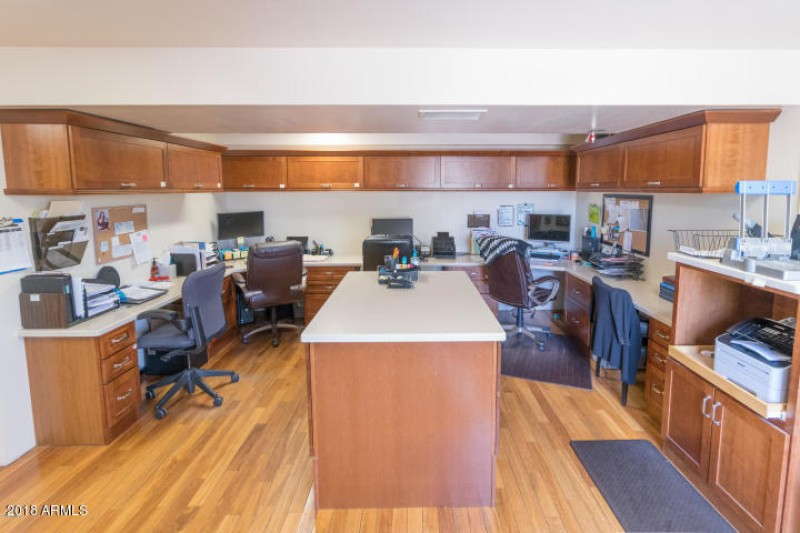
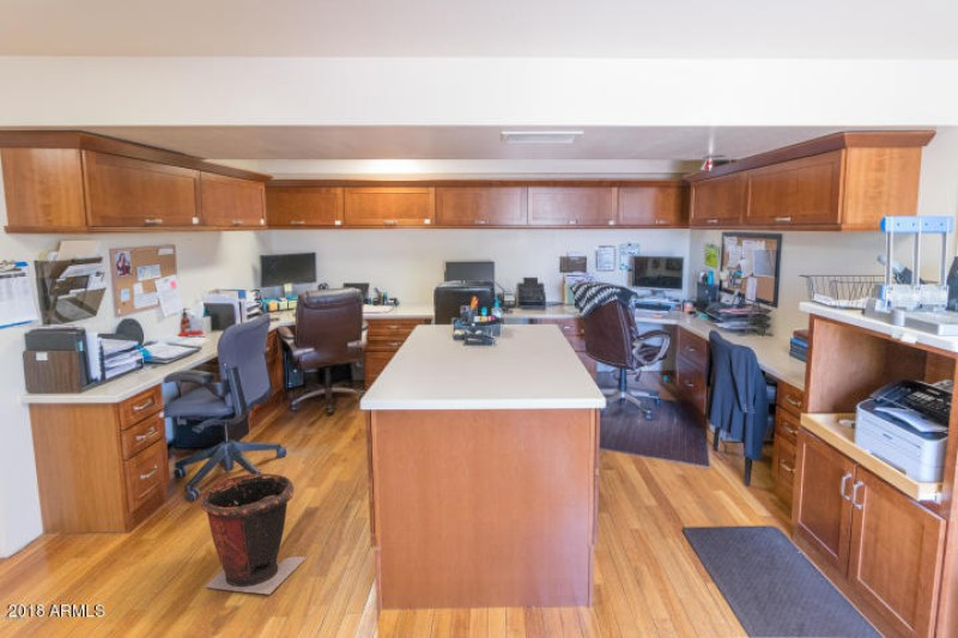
+ waste bin [199,473,308,595]
